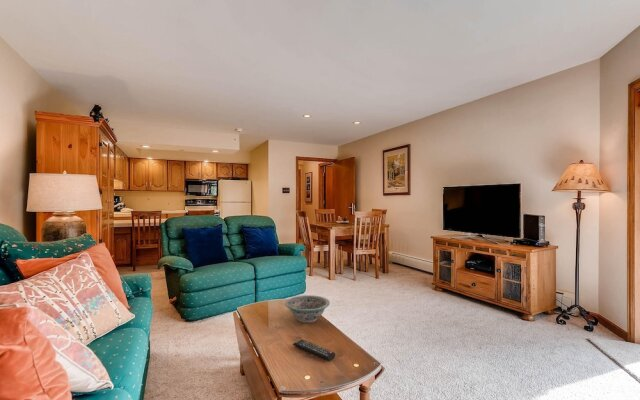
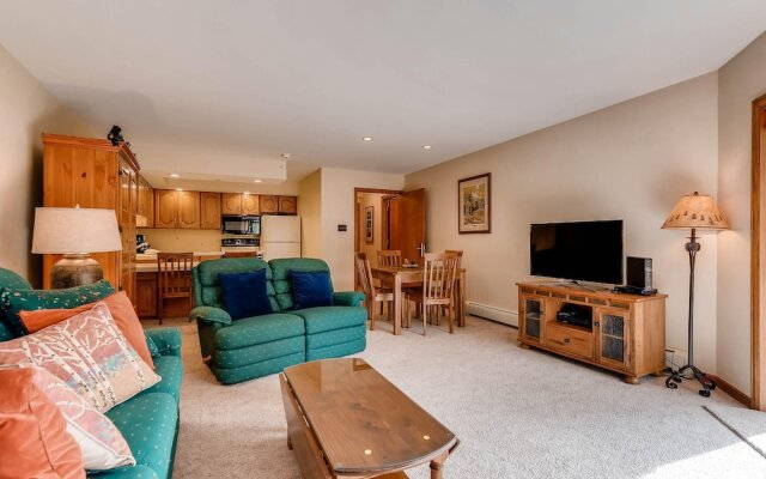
- remote control [292,338,336,362]
- decorative bowl [284,294,331,324]
